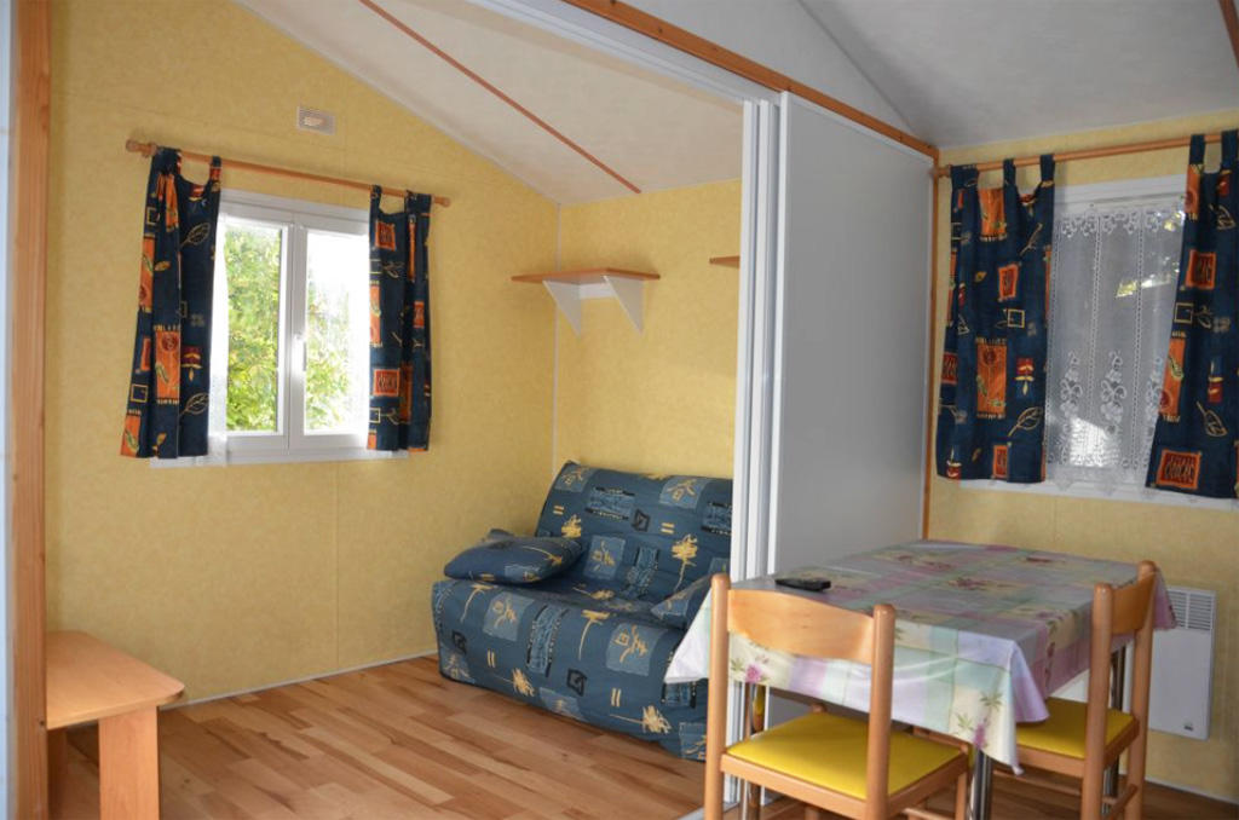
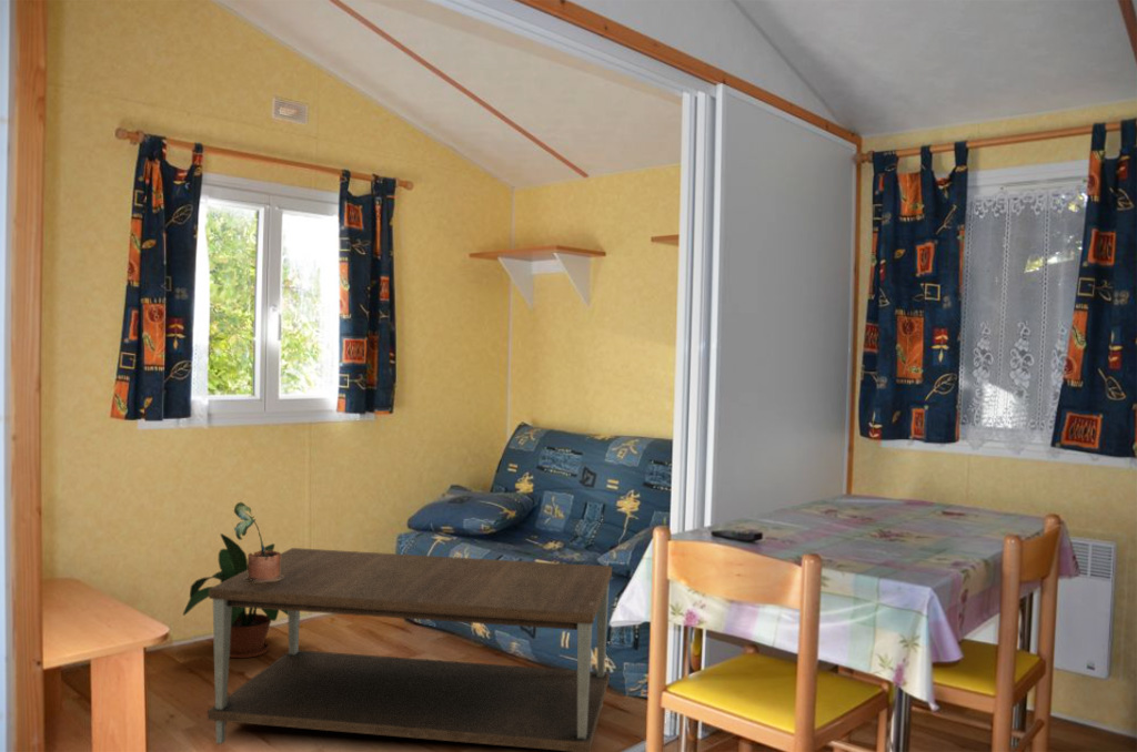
+ potted plant [233,501,284,582]
+ coffee table [207,547,613,752]
+ potted plant [182,532,288,659]
